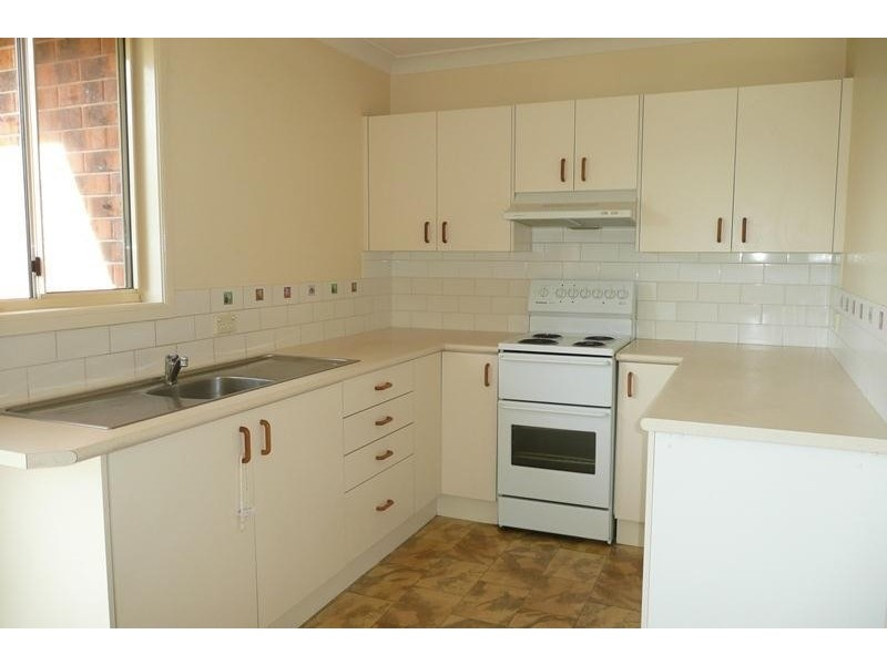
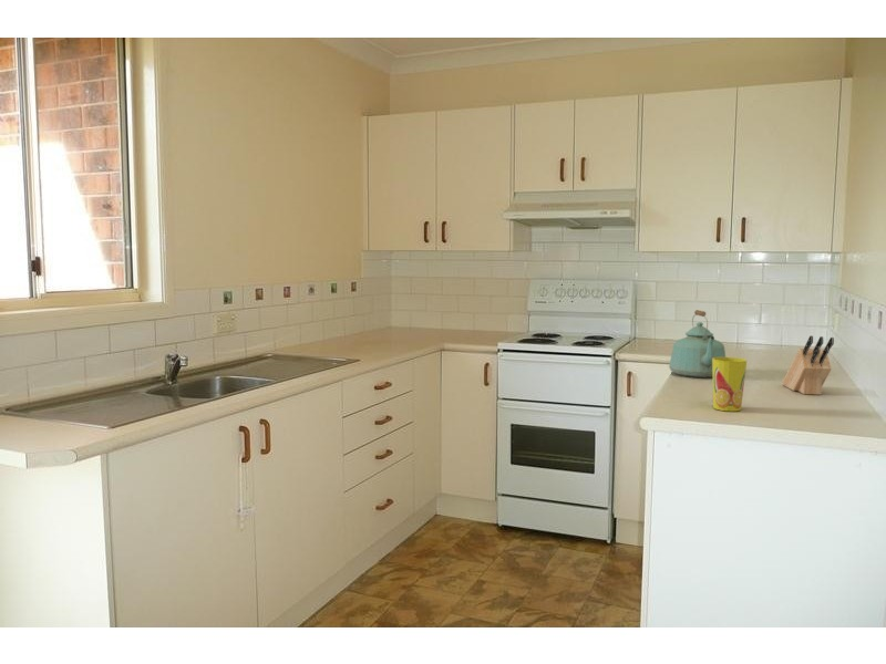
+ knife block [782,334,835,396]
+ kettle [668,309,727,378]
+ cup [712,356,748,413]
